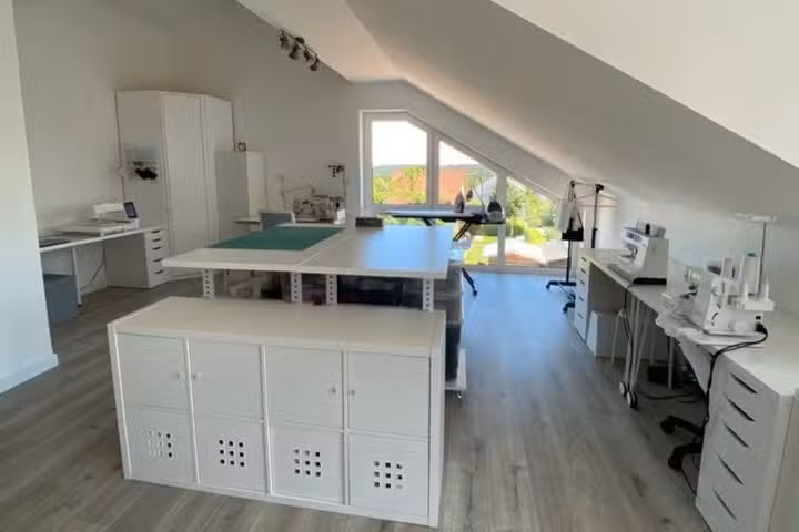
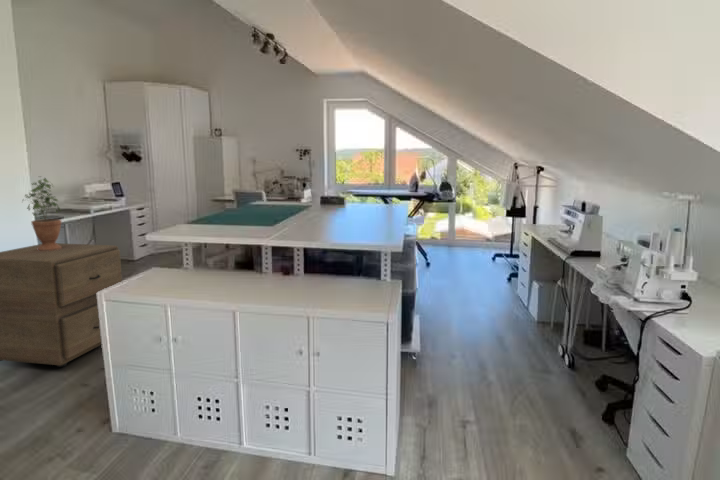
+ potted plant [21,175,63,251]
+ filing cabinet [0,242,123,368]
